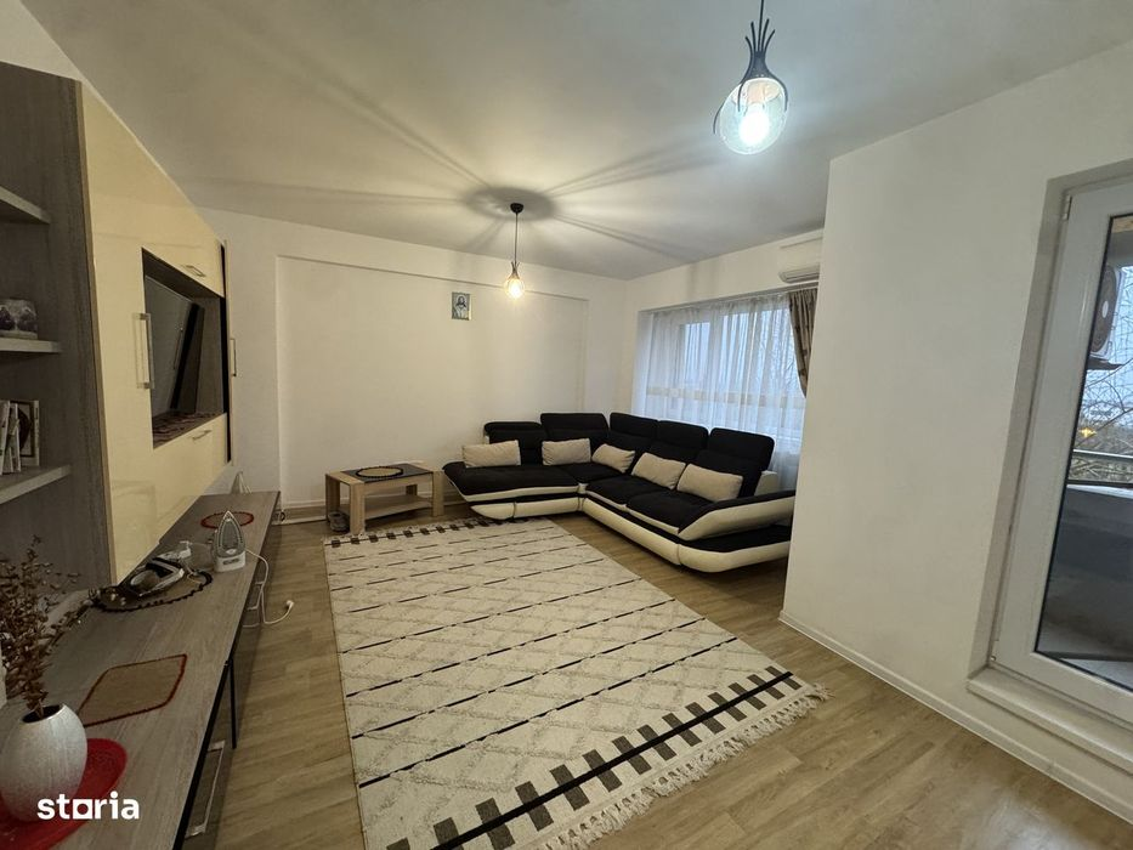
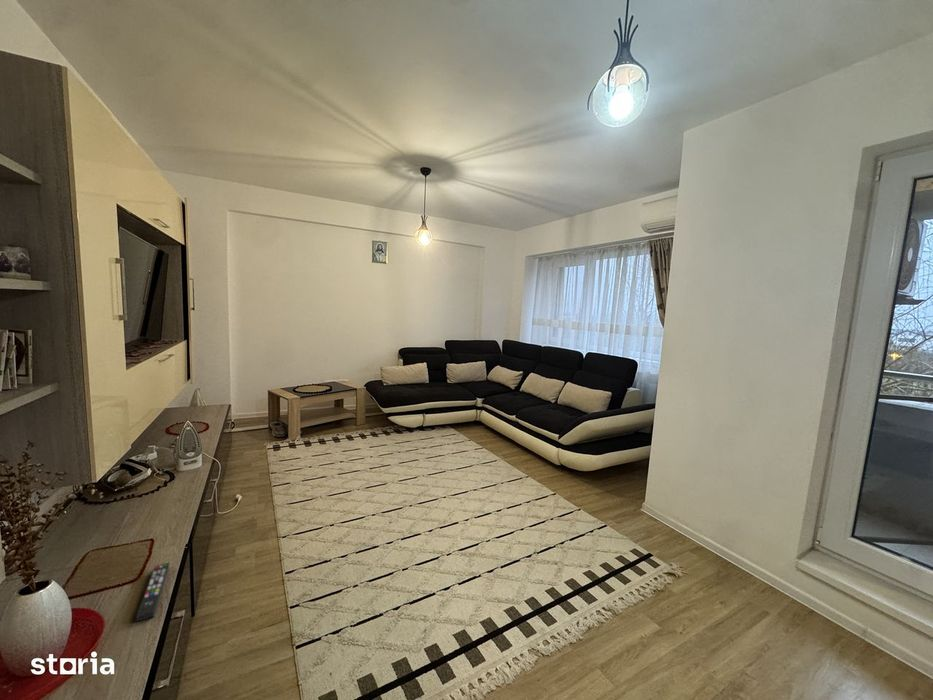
+ remote control [135,562,170,623]
